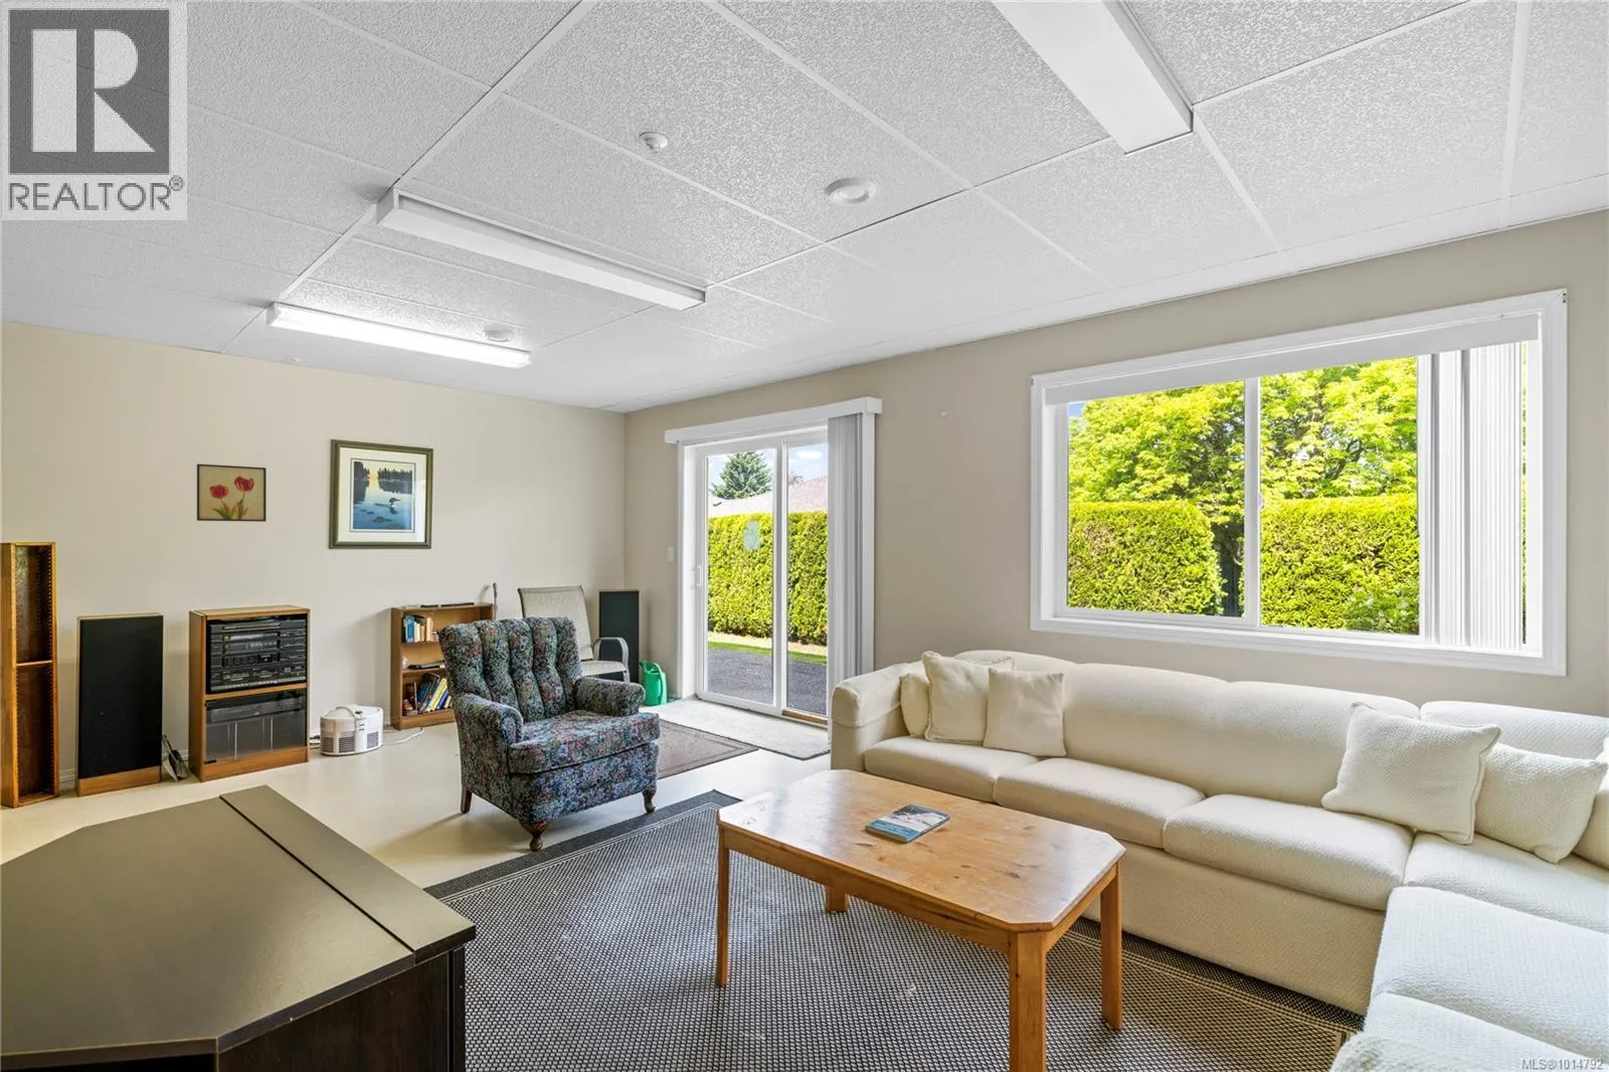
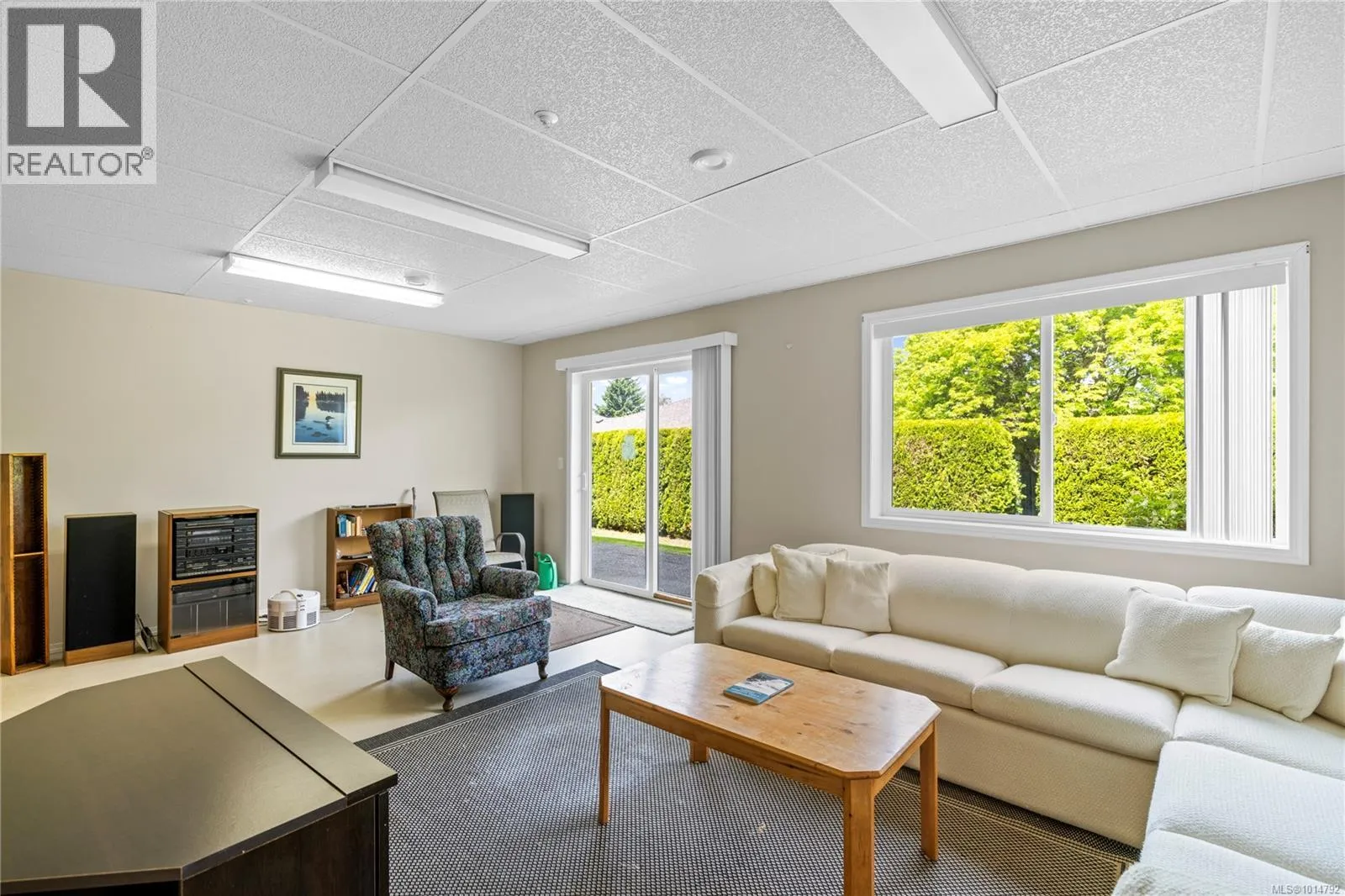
- wall art [196,463,268,523]
